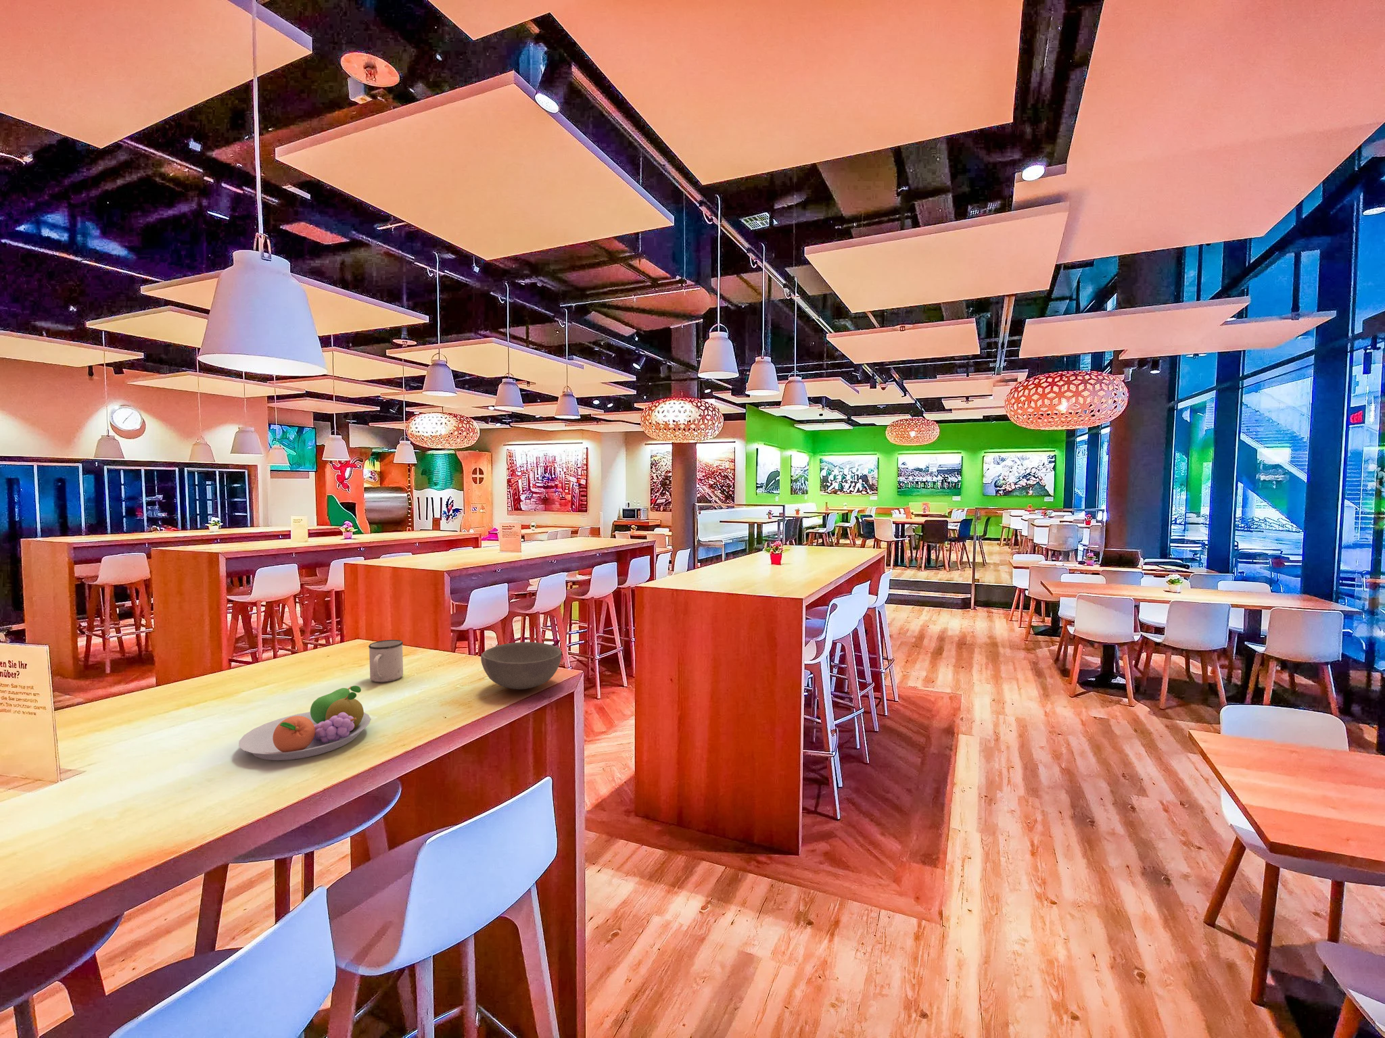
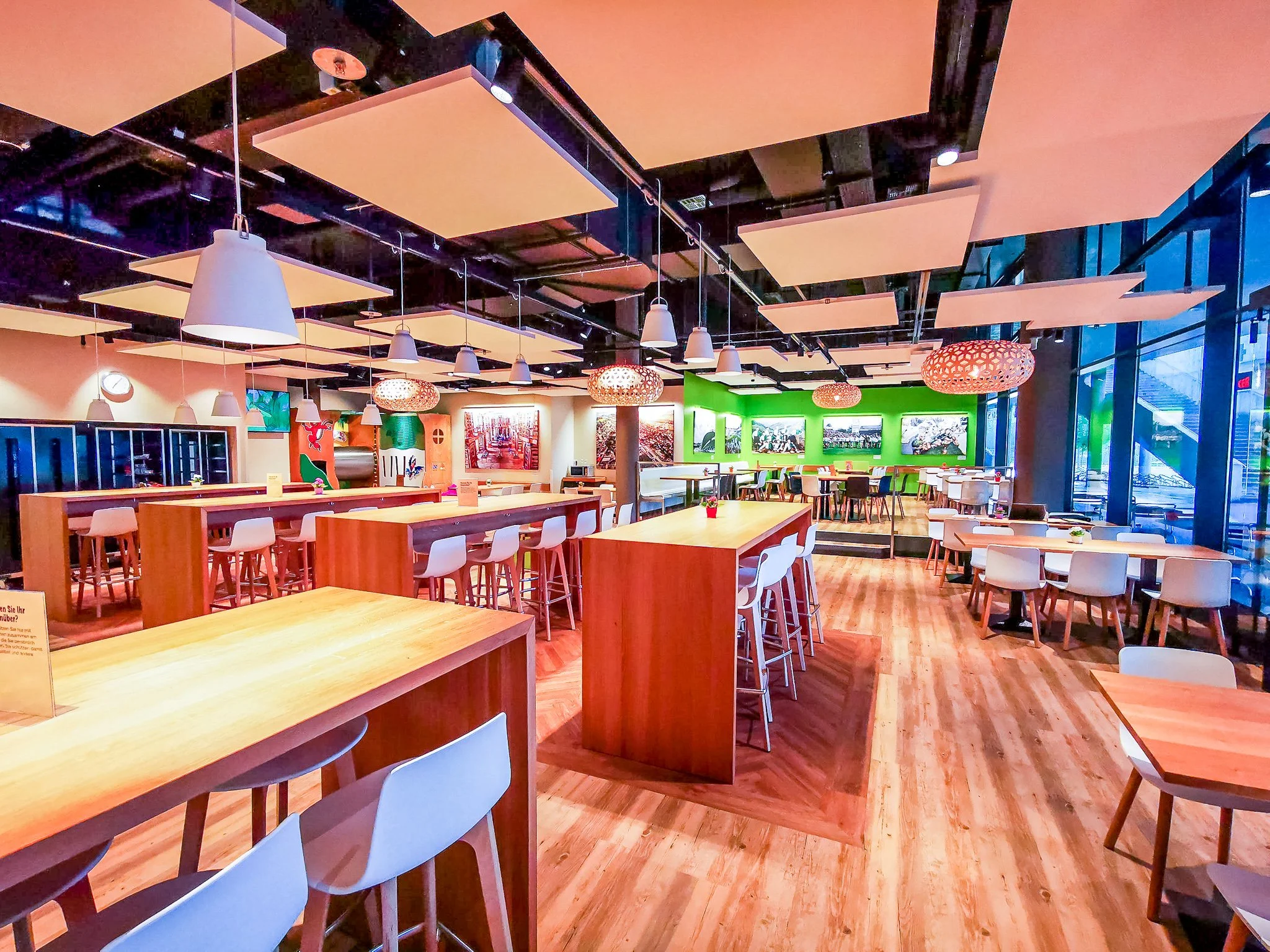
- mug [368,639,404,683]
- bowl [480,641,562,690]
- fruit bowl [238,685,371,761]
